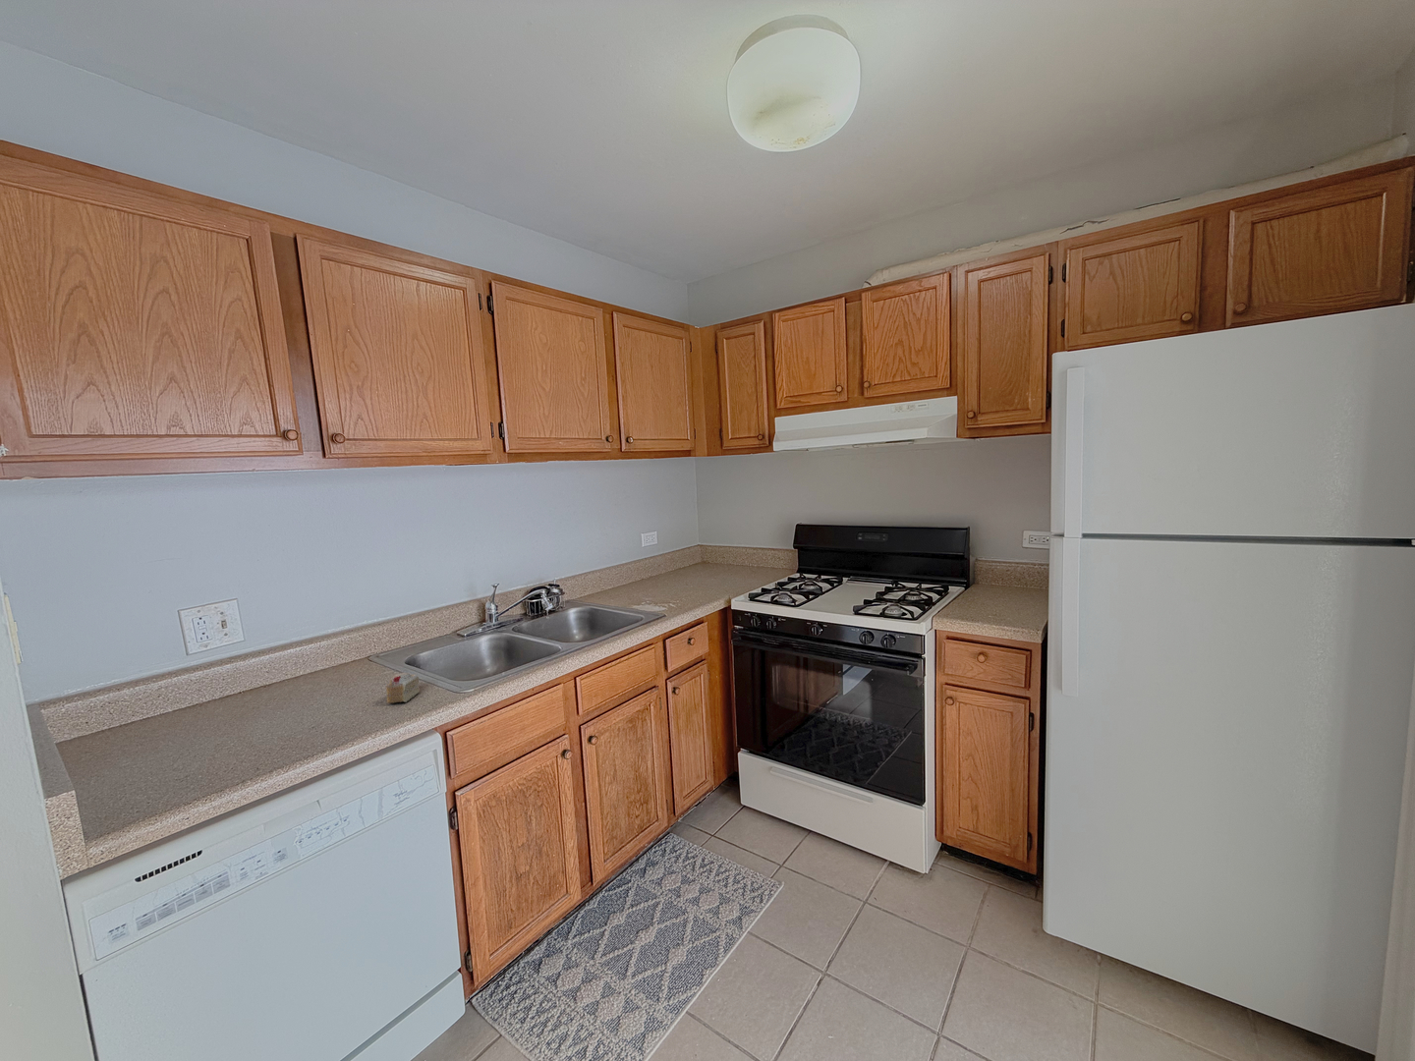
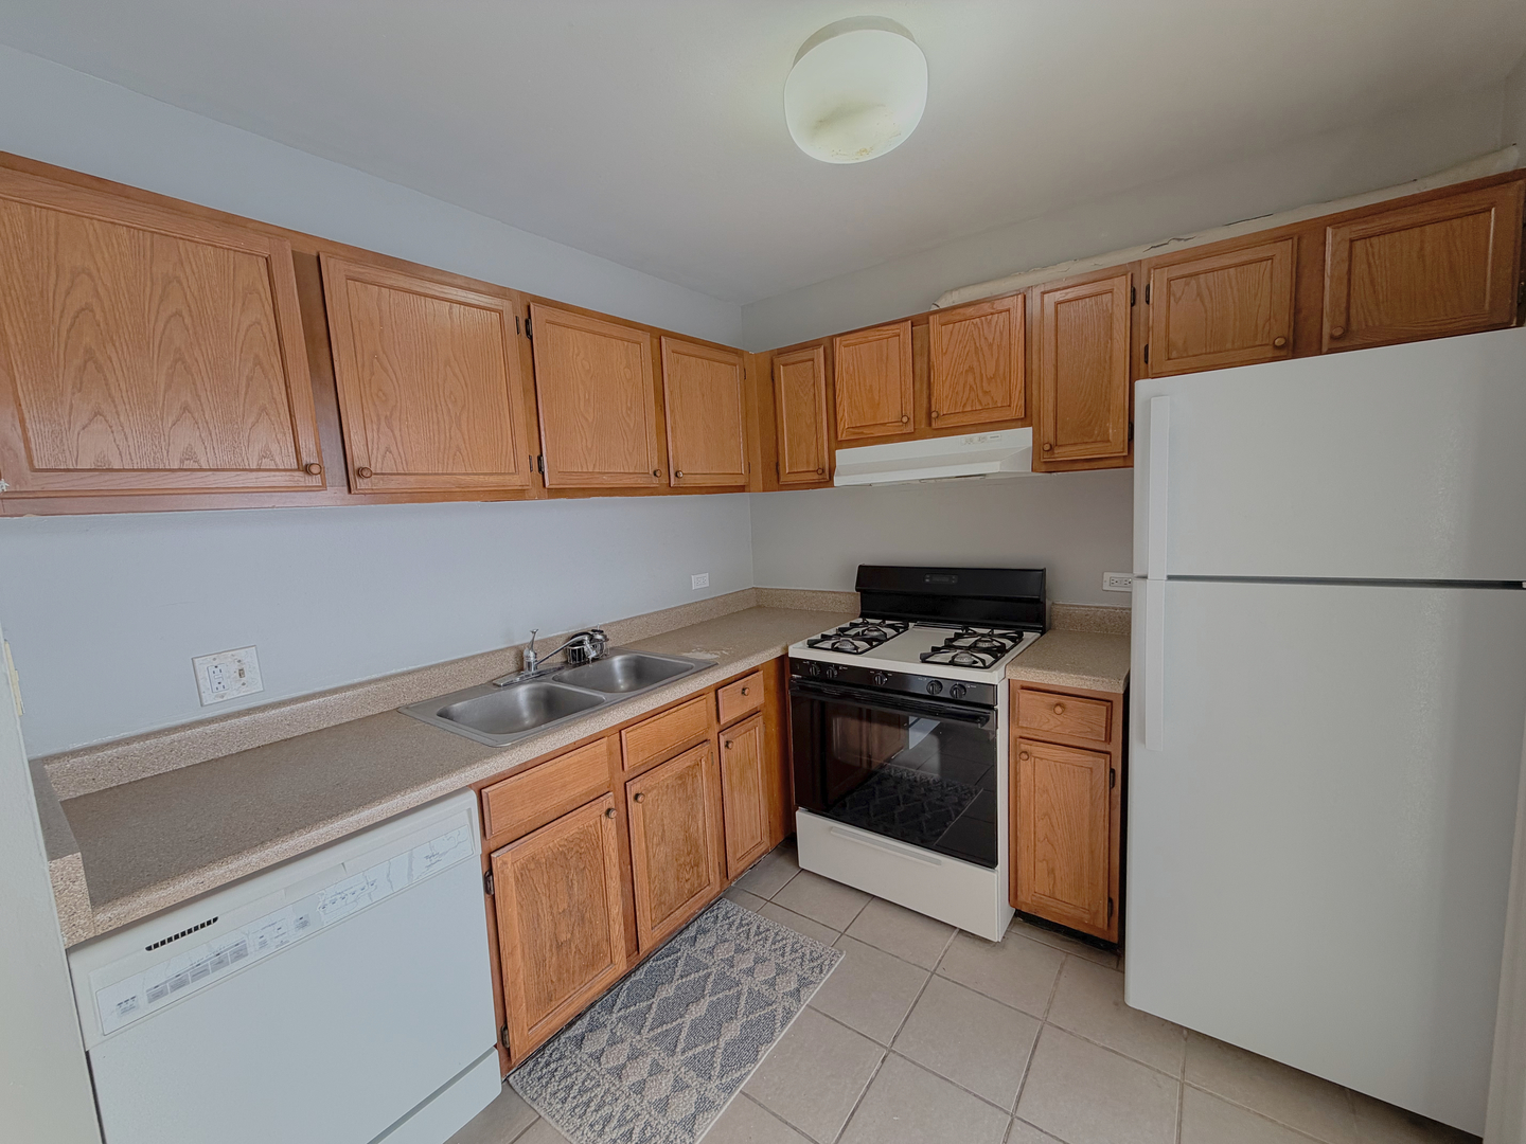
- cake slice [386,672,420,704]
